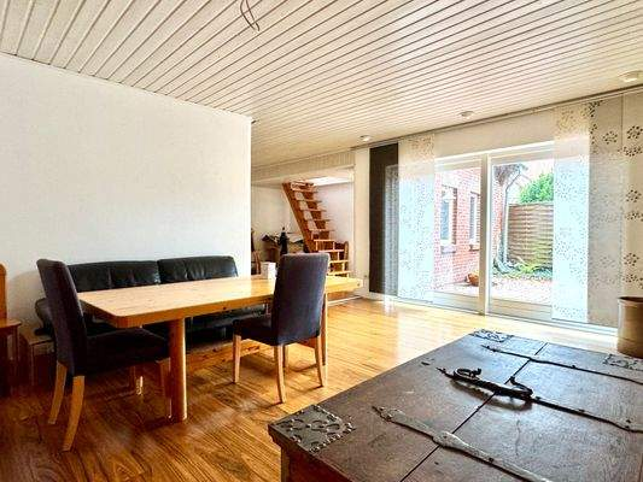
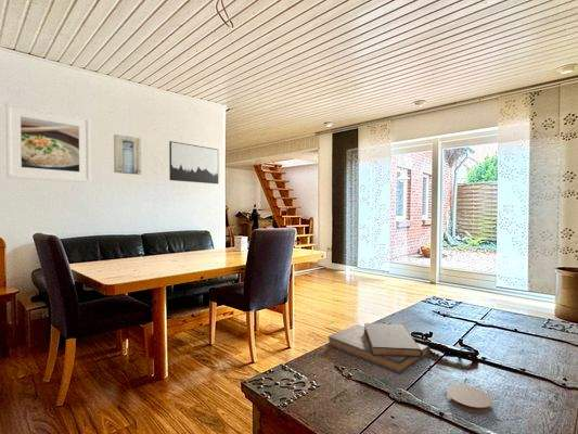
+ diary [326,322,431,374]
+ wall art [168,140,219,184]
+ coaster [446,384,493,414]
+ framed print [4,102,92,183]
+ wall art [113,133,142,176]
